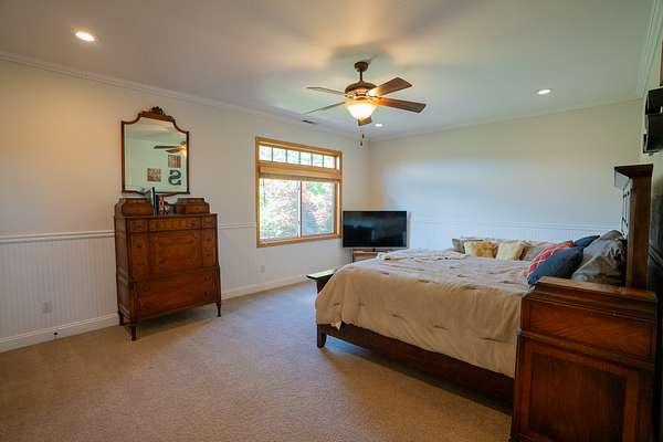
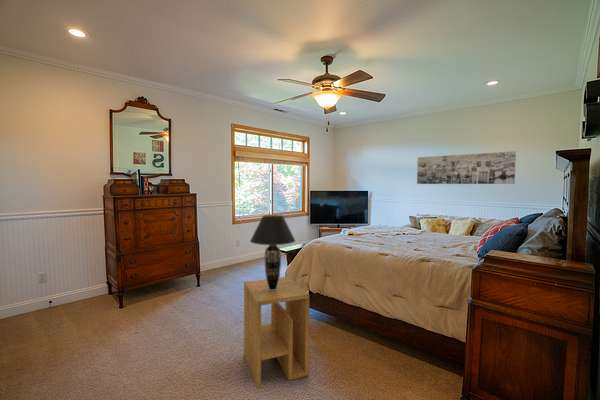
+ wall art [416,150,517,185]
+ side table [243,276,310,390]
+ table lamp [249,214,296,290]
